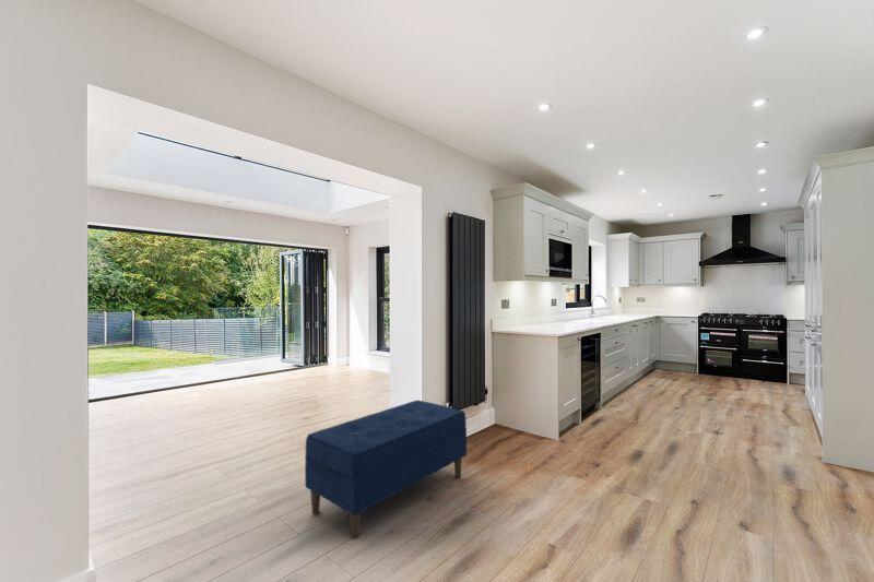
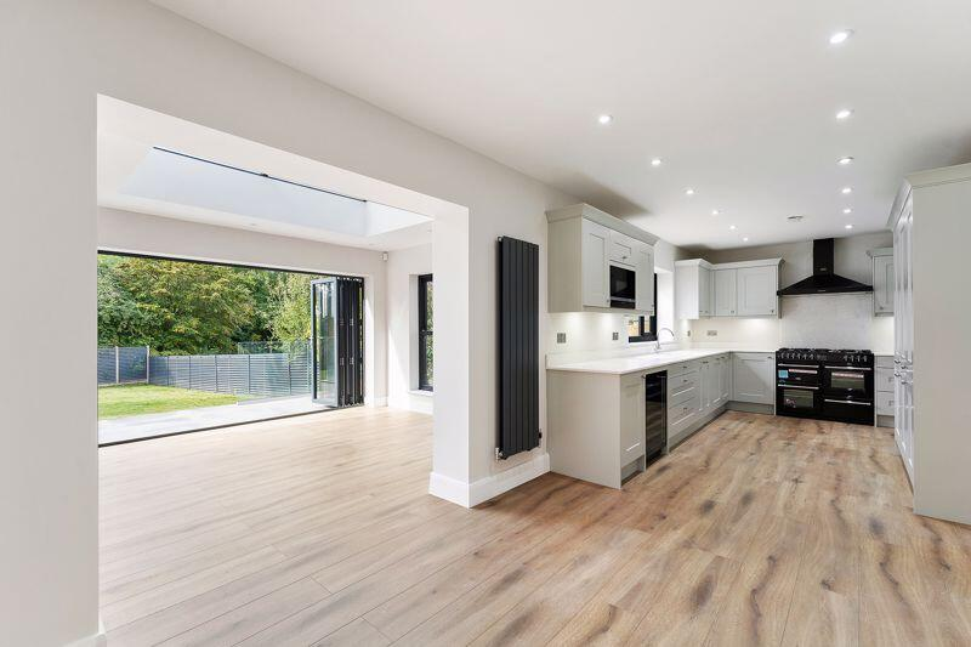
- bench [304,399,468,541]
